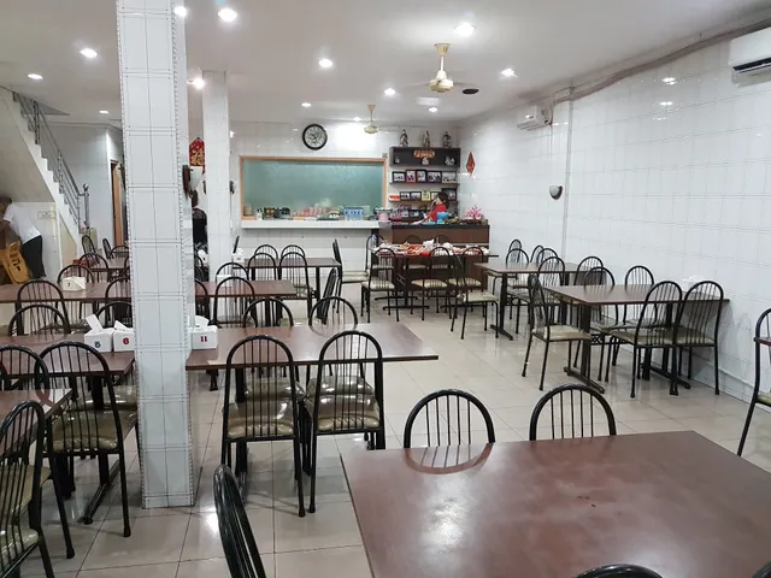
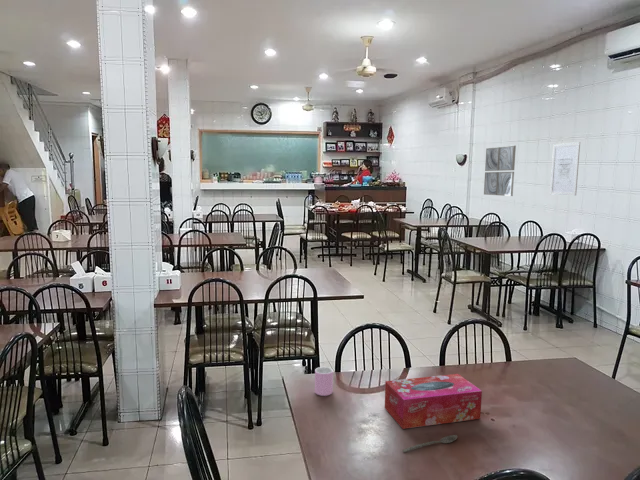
+ wall art [483,145,517,197]
+ wall art [549,141,581,196]
+ cup [314,366,334,397]
+ tissue box [384,373,483,430]
+ spoon [401,434,459,453]
